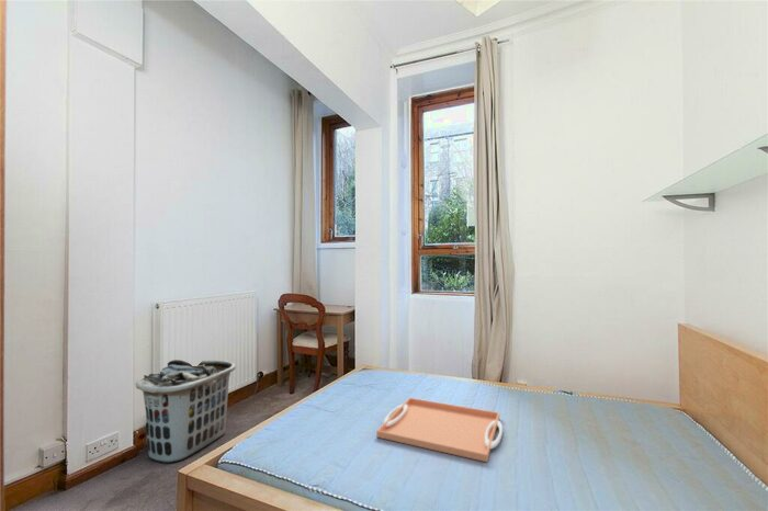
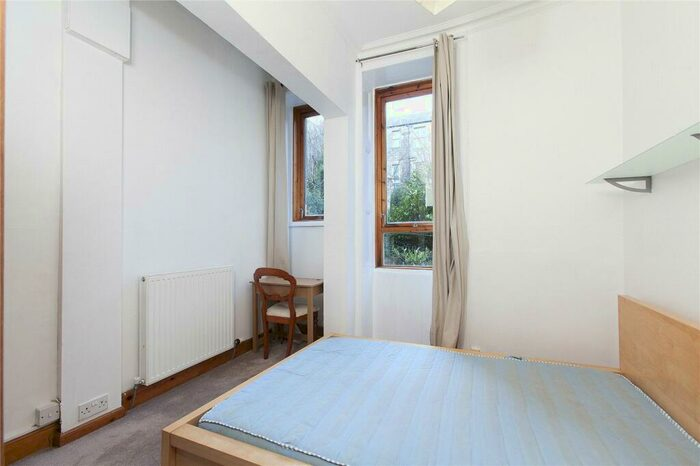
- serving tray [375,397,504,463]
- clothes hamper [135,359,237,464]
